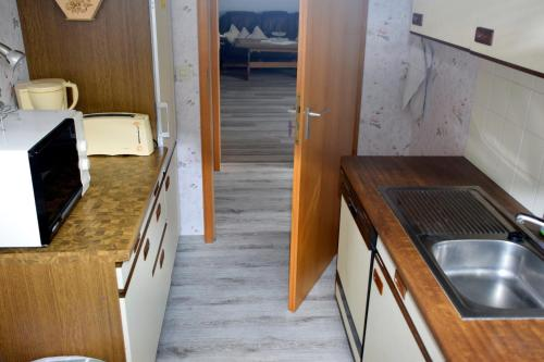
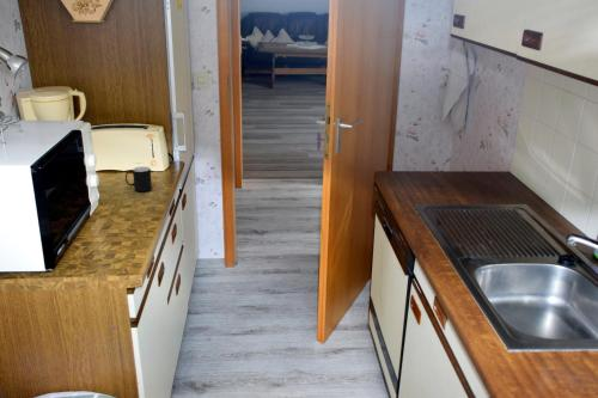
+ cup [124,165,153,192]
